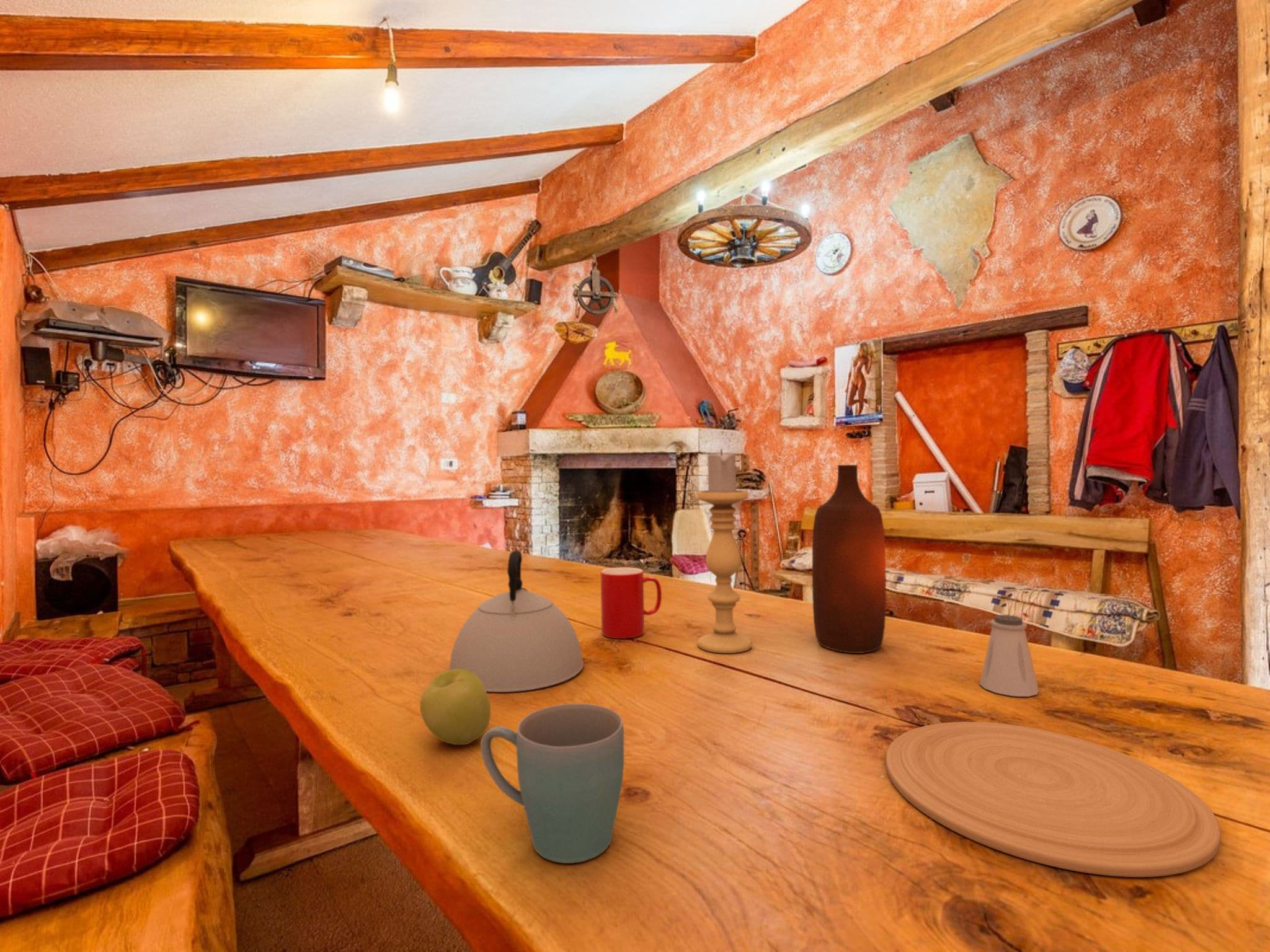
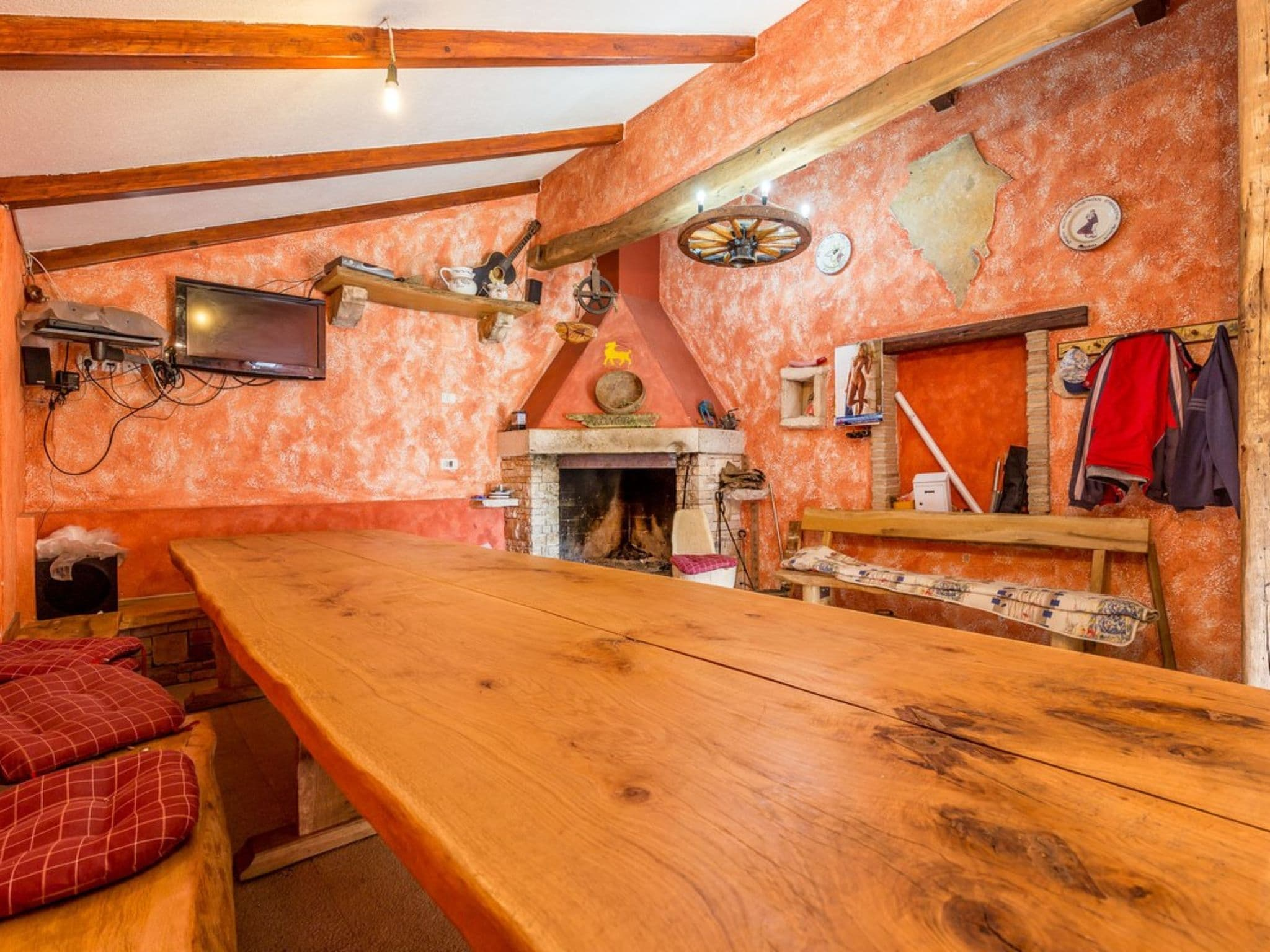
- cup [600,567,662,639]
- mug [480,703,624,864]
- saltshaker [979,614,1039,697]
- bottle [812,464,887,654]
- apple [419,669,491,746]
- plate [886,721,1222,878]
- kettle [449,550,584,693]
- candle holder [696,448,752,654]
